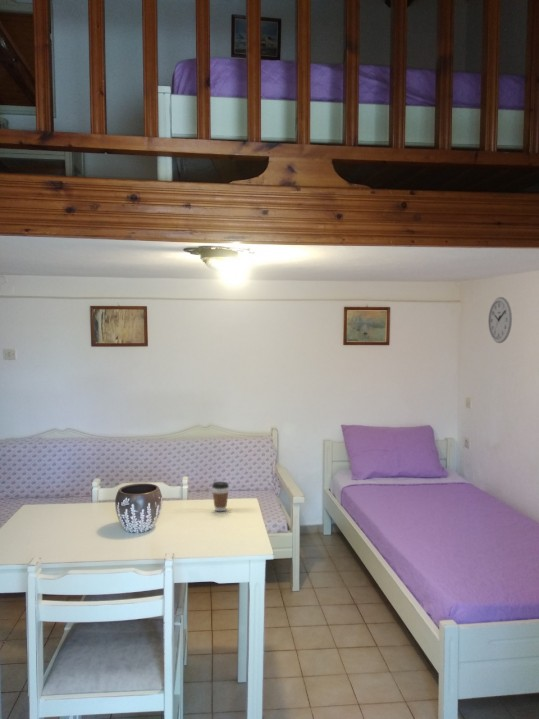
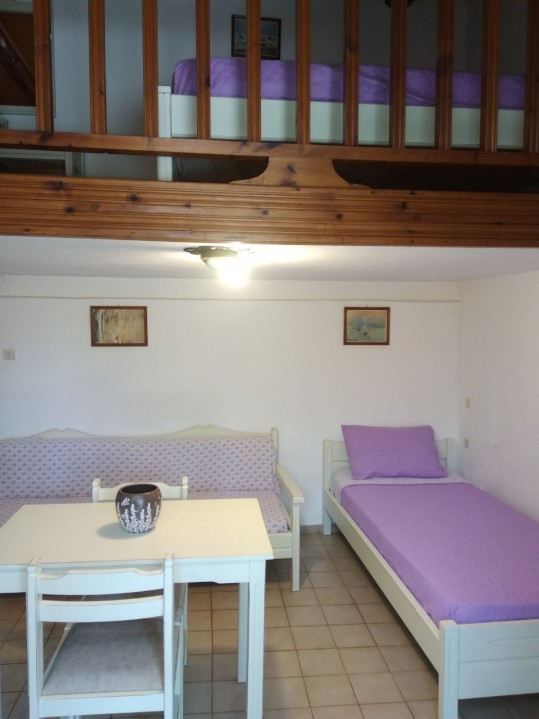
- coffee cup [211,481,230,512]
- wall clock [487,296,513,344]
